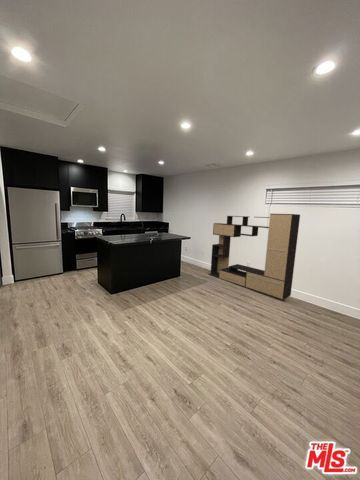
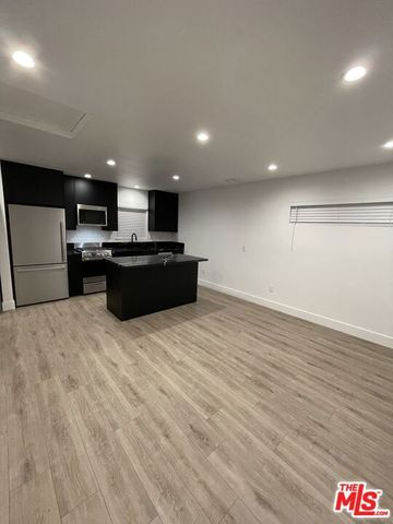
- media console [207,213,301,301]
